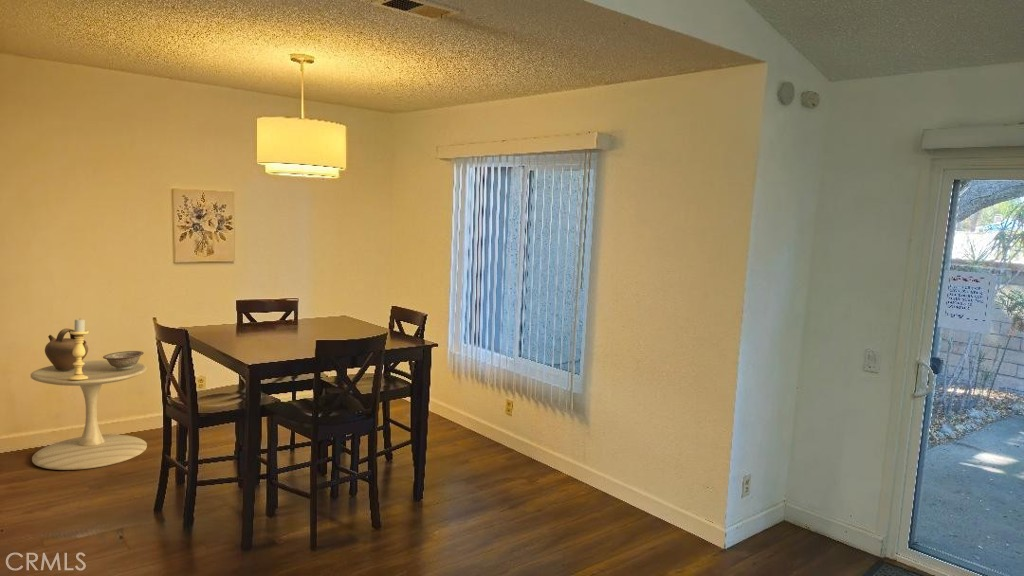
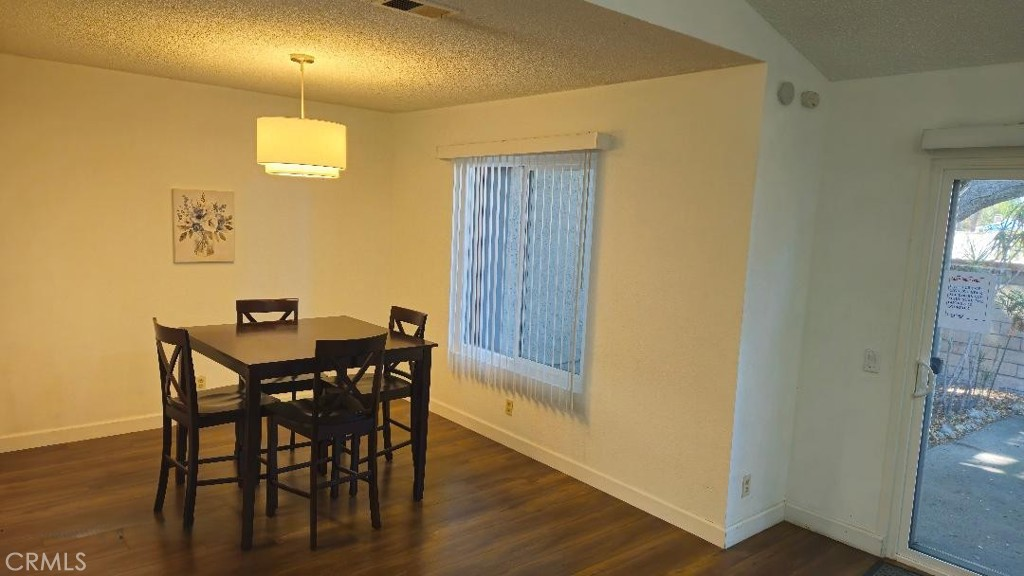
- candle holder [68,319,89,380]
- side table [30,359,148,471]
- decorative bowl [102,350,145,369]
- jug [44,327,89,371]
